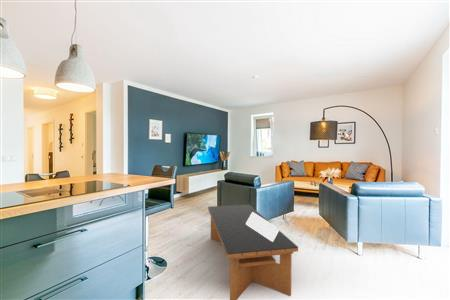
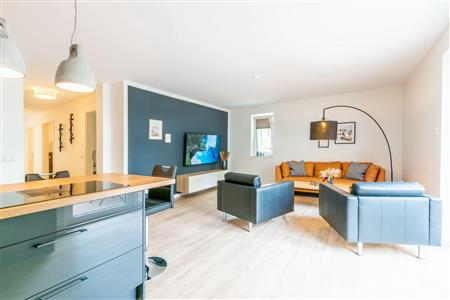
- coffee table [207,204,299,300]
